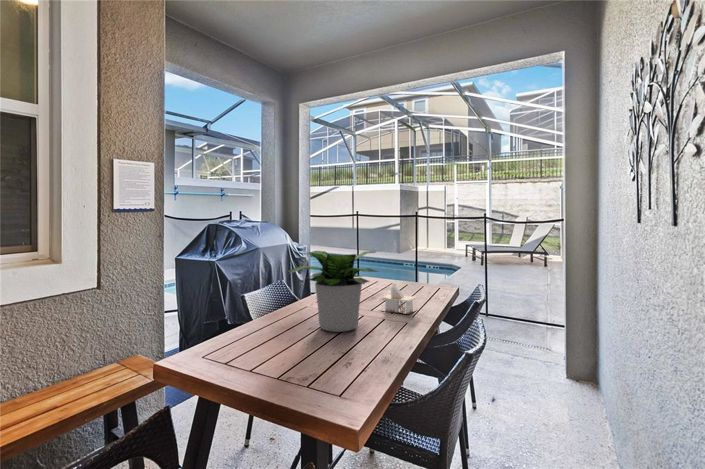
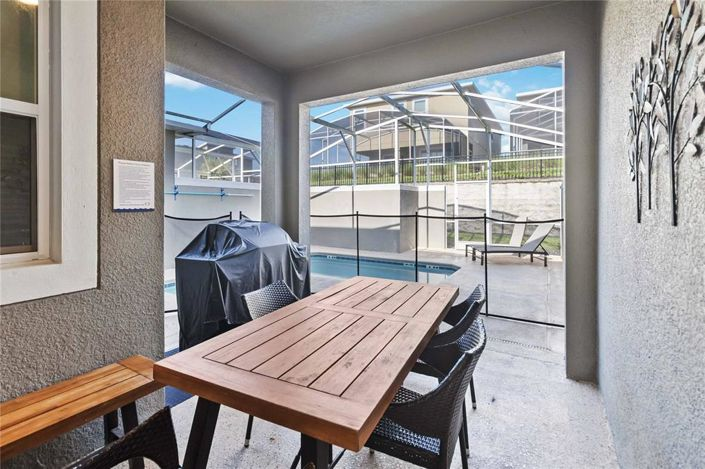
- potted plant [286,250,380,333]
- napkin holder [379,282,417,315]
